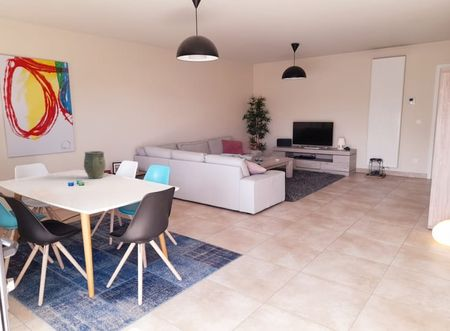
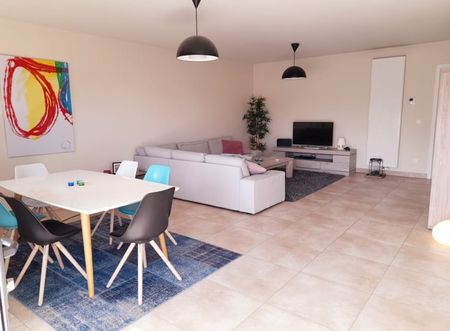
- vase [83,150,106,180]
